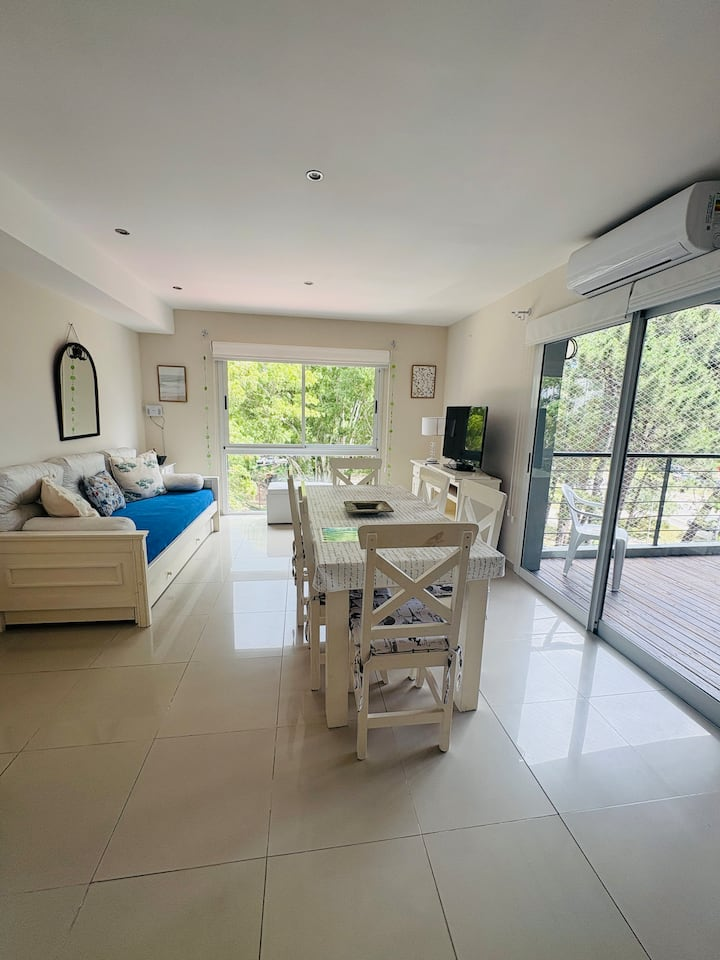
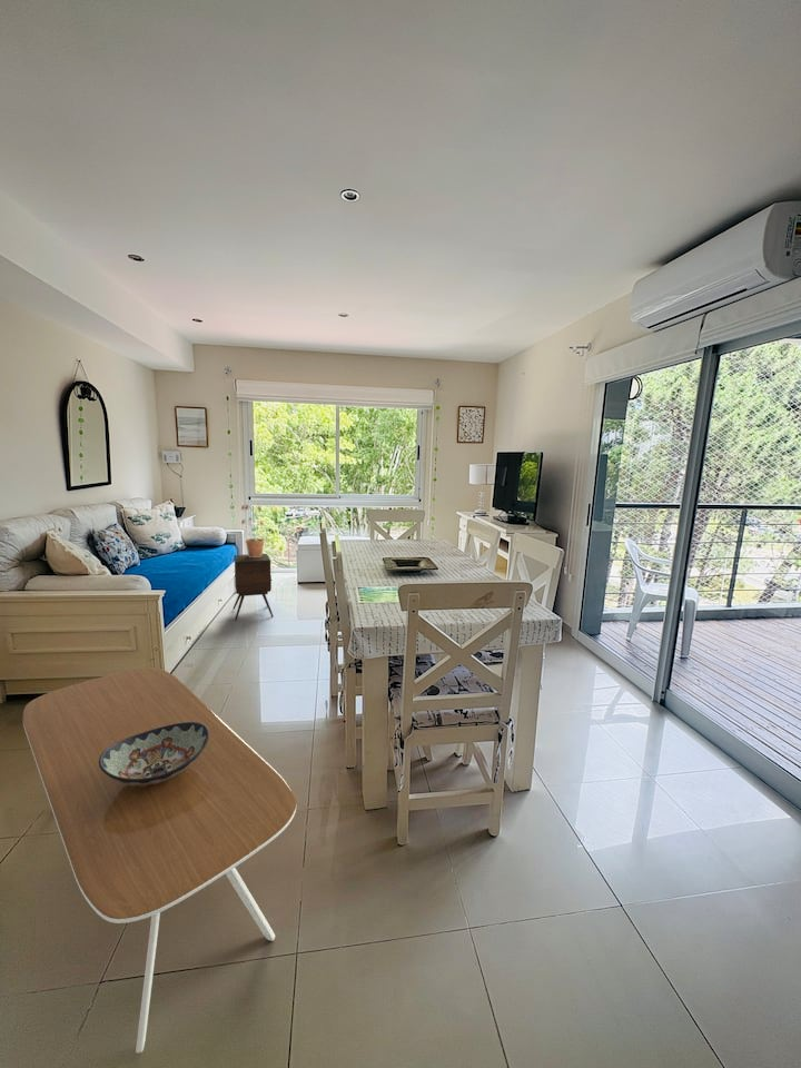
+ coffee table [22,666,297,1054]
+ potted plant [239,504,266,557]
+ decorative bowl [99,722,209,787]
+ side table [231,553,275,622]
